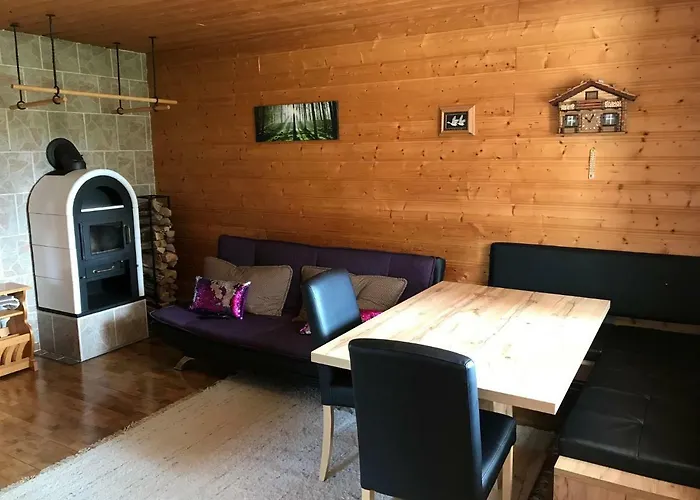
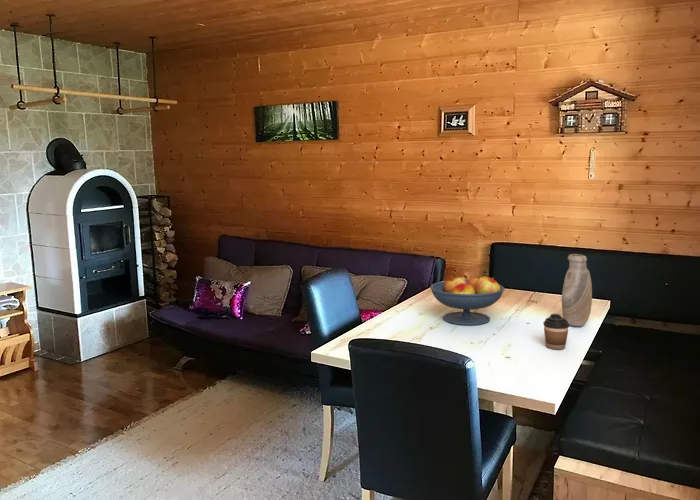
+ vase [561,253,593,327]
+ fruit bowl [429,275,505,326]
+ coffee cup [543,313,570,351]
